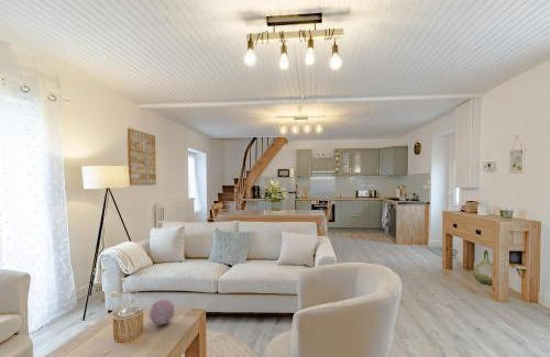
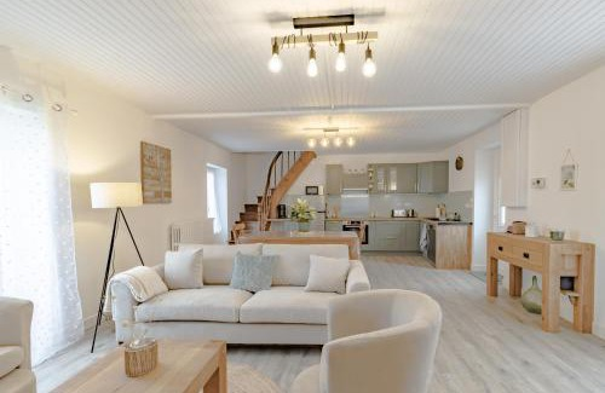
- decorative orb [148,298,176,326]
